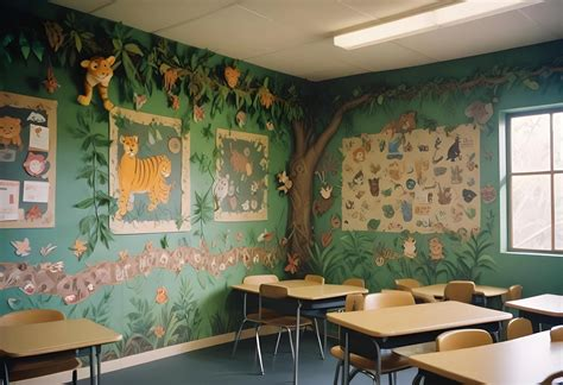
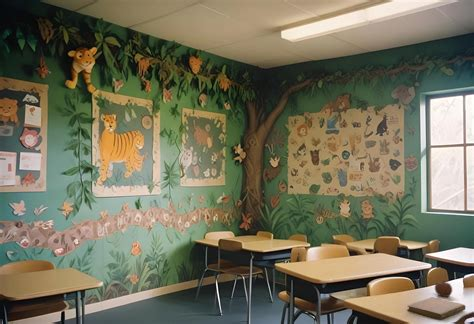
+ notebook [406,296,466,321]
+ apple [434,280,453,298]
